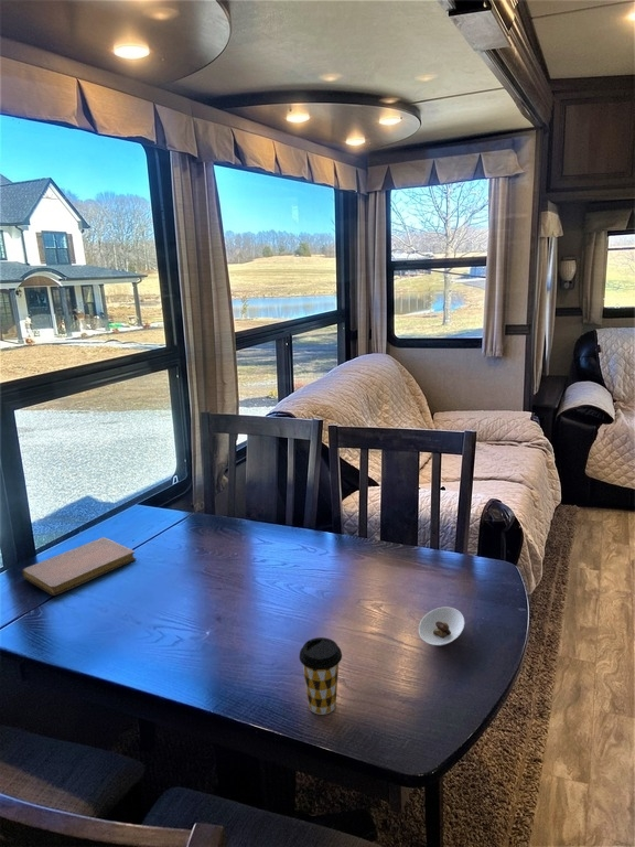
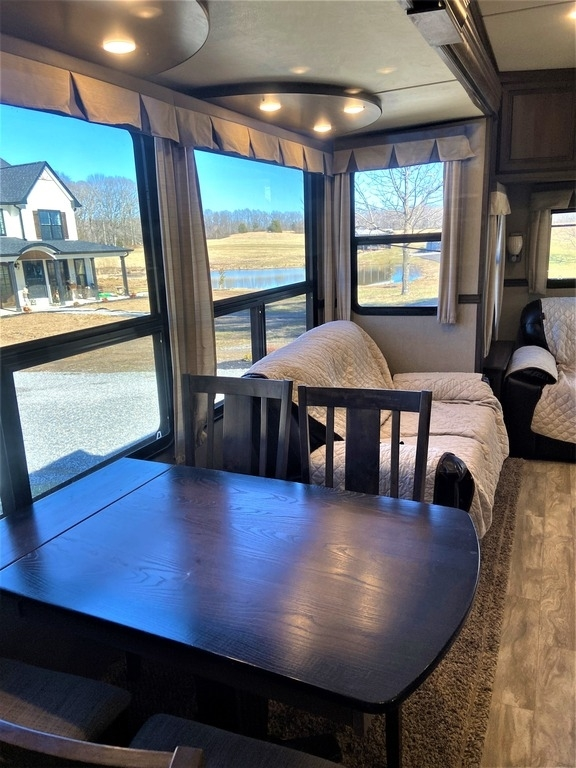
- saucer [418,605,465,647]
- notebook [21,536,137,597]
- coffee cup [298,636,343,716]
